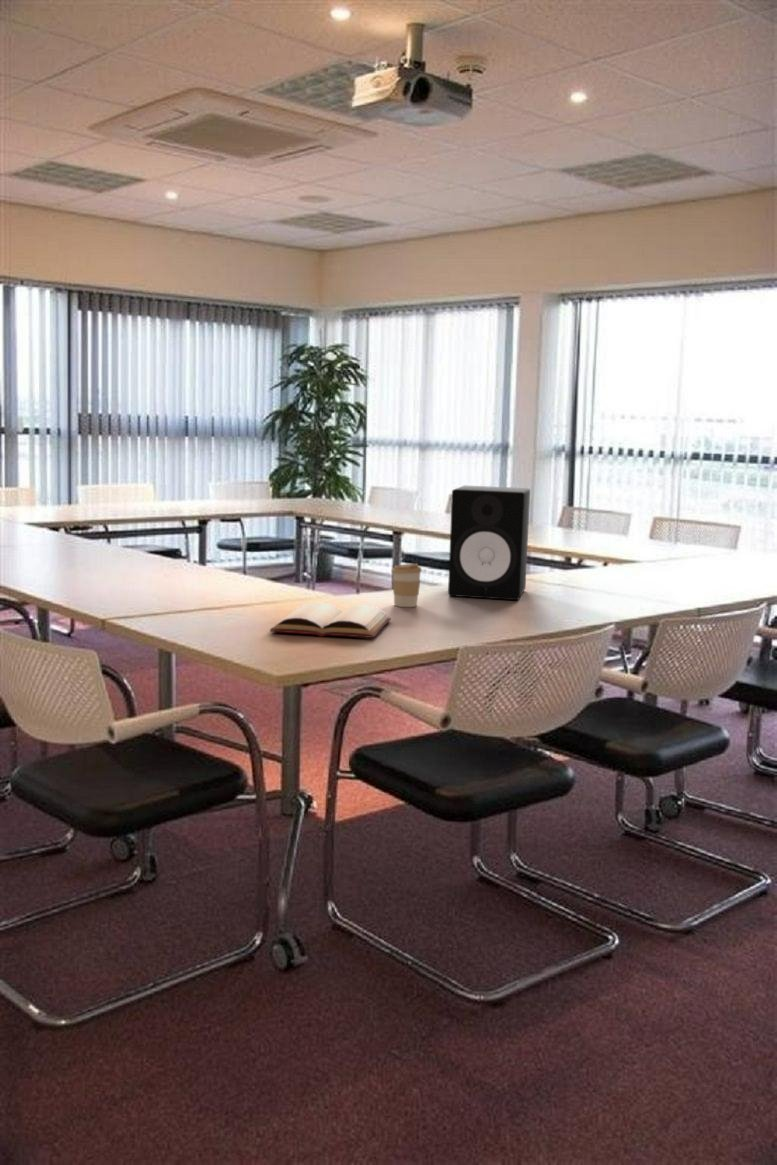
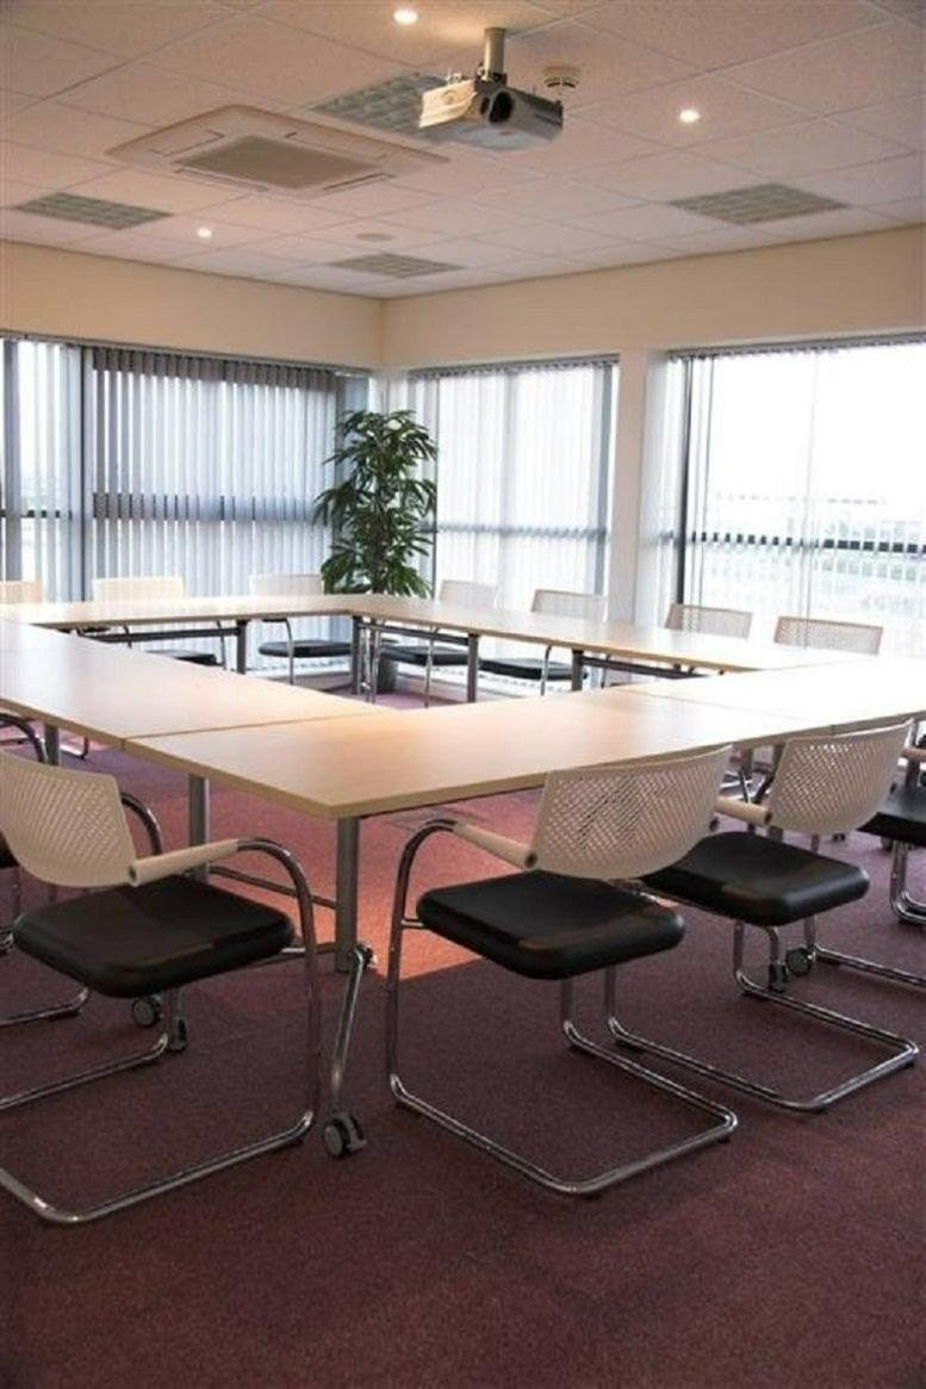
- bible [269,602,392,639]
- coffee cup [390,563,423,608]
- speaker [447,485,531,601]
